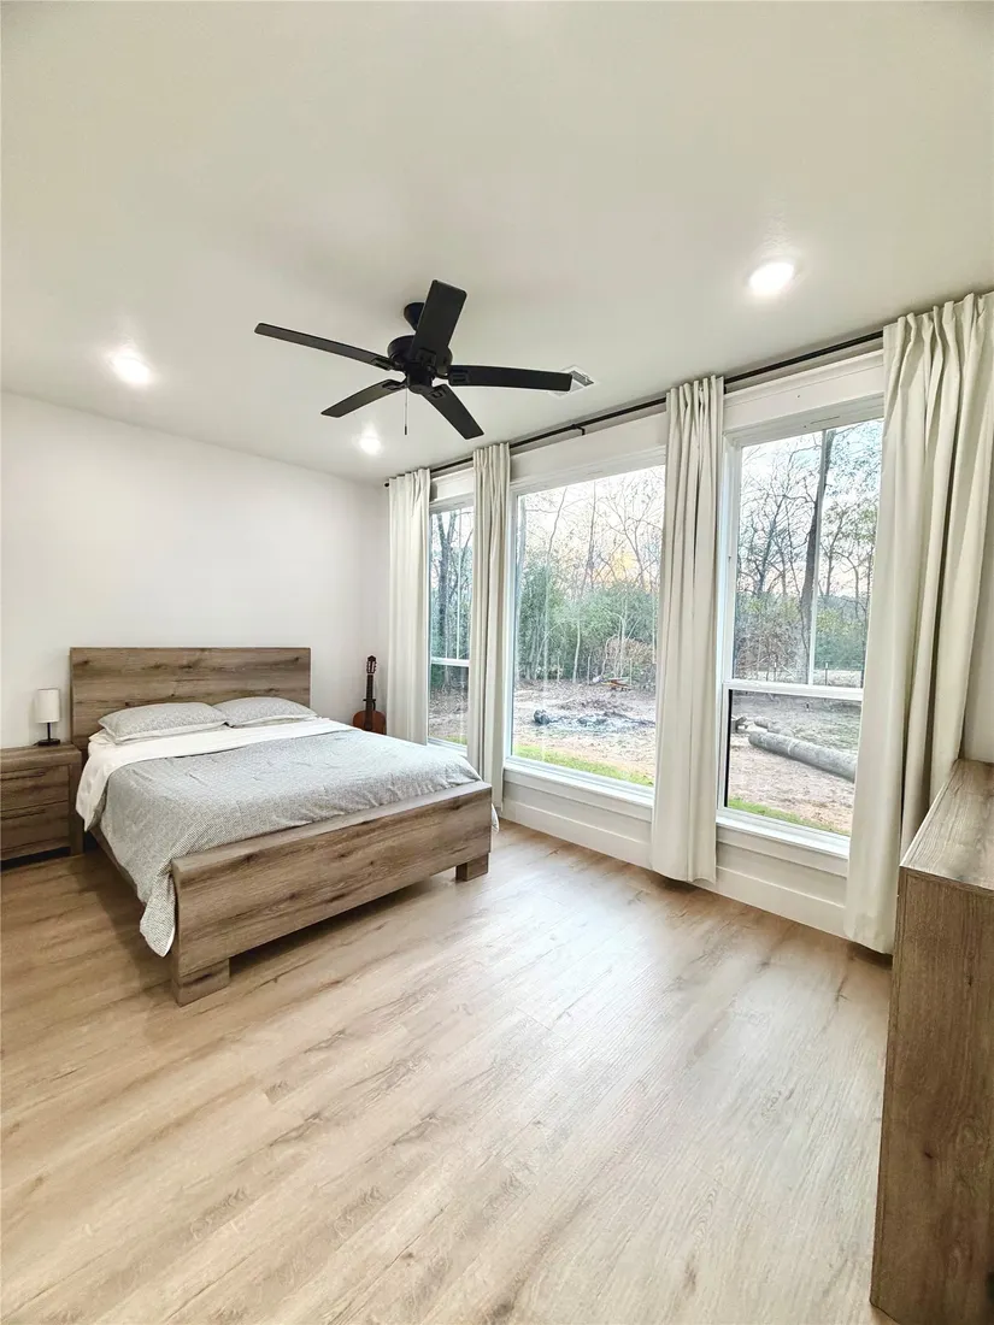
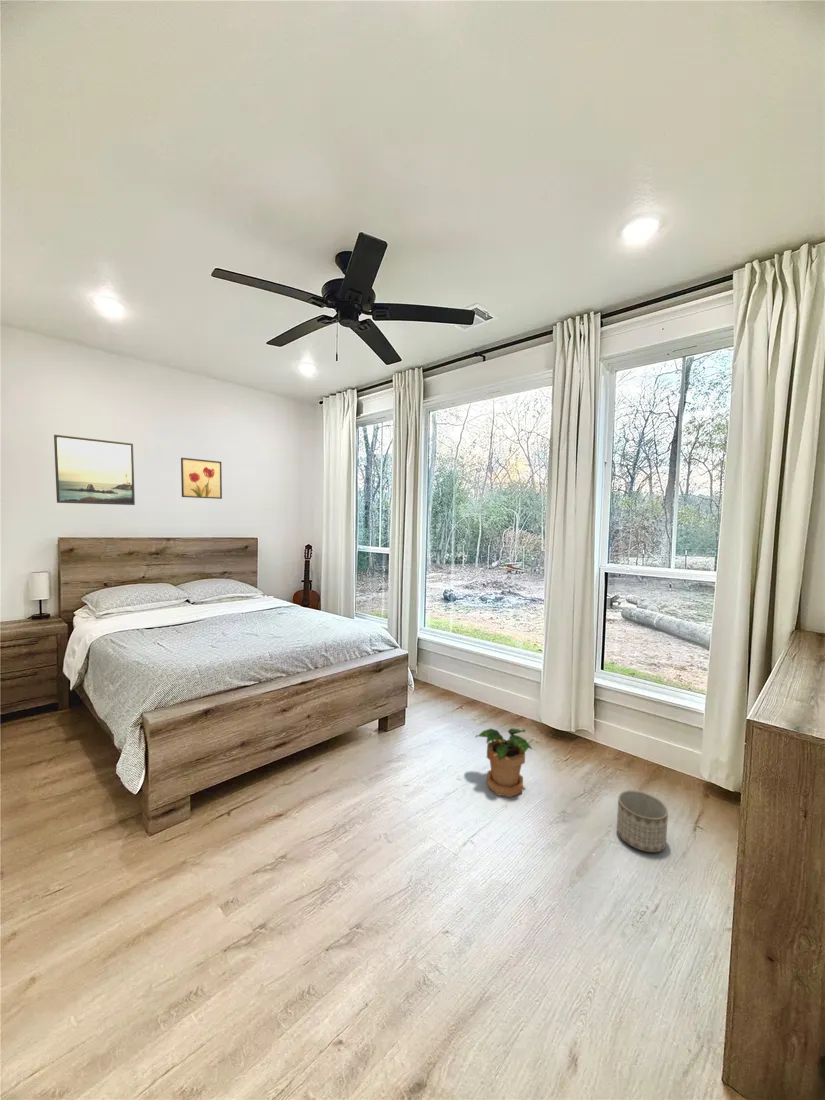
+ planter [616,789,669,853]
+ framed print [53,434,136,506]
+ wall art [180,457,223,500]
+ potted plant [474,727,534,798]
